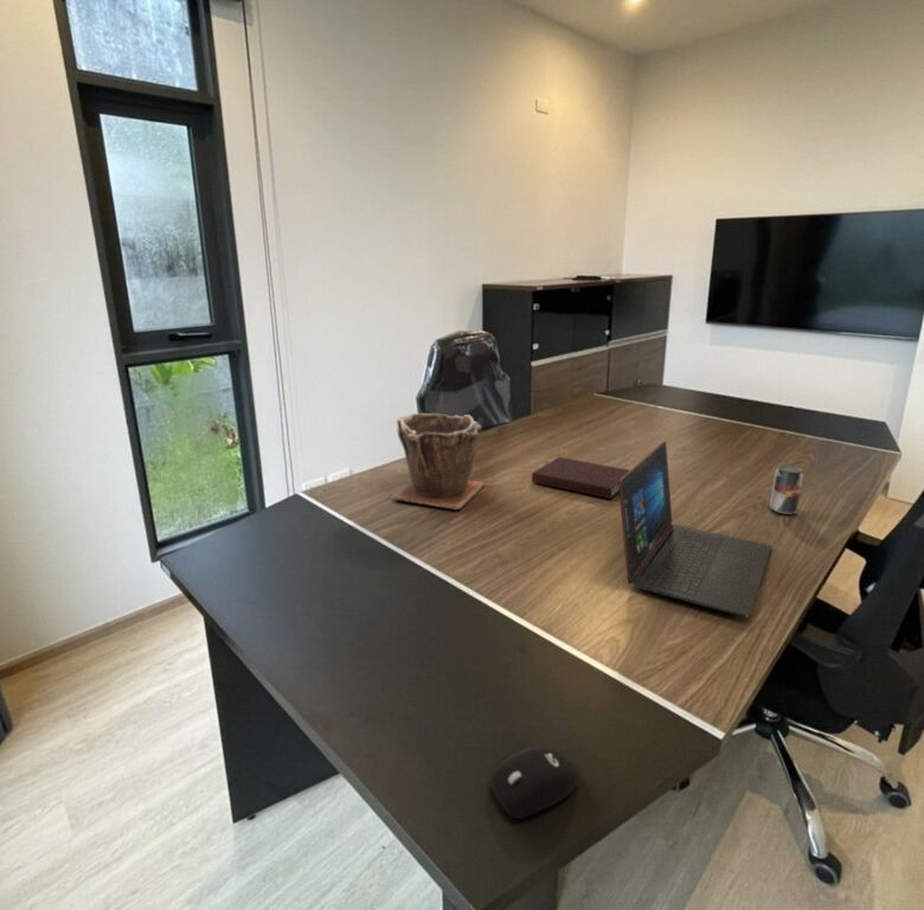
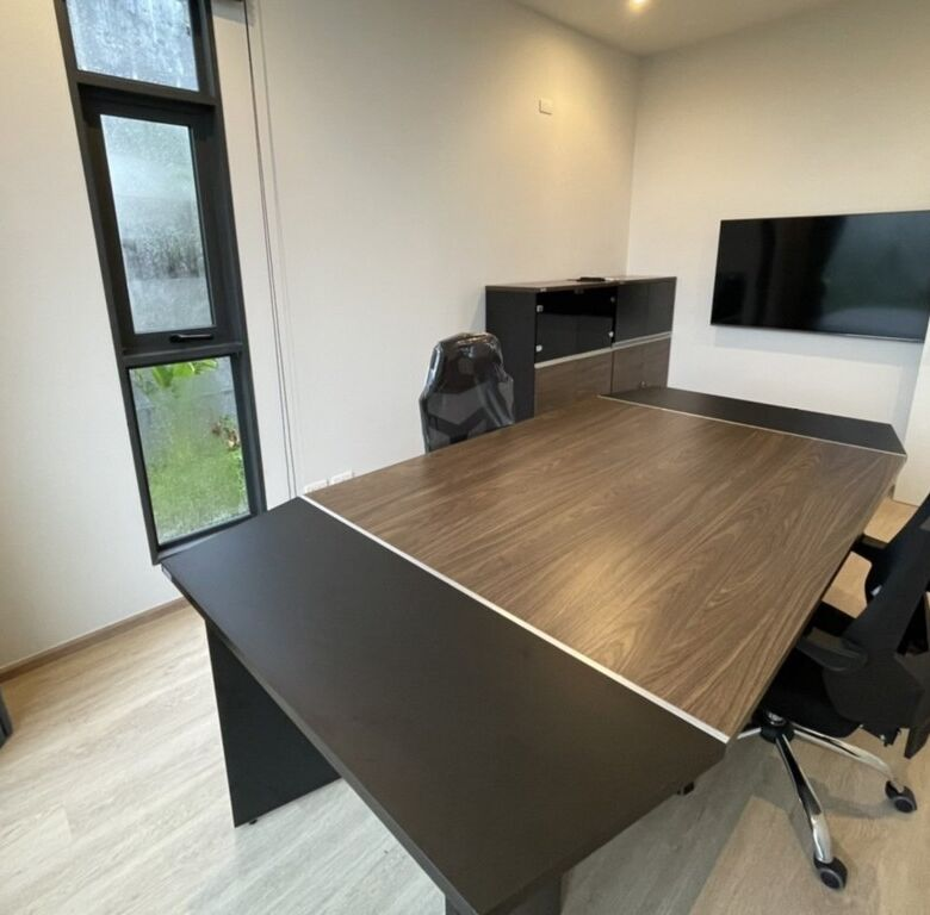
- notebook [531,456,630,500]
- computer mouse [489,745,580,820]
- plant pot [390,412,485,511]
- laptop [618,440,772,619]
- beverage can [769,464,804,515]
